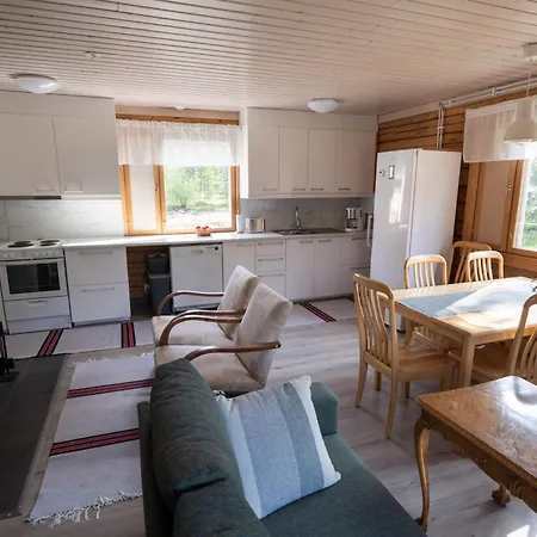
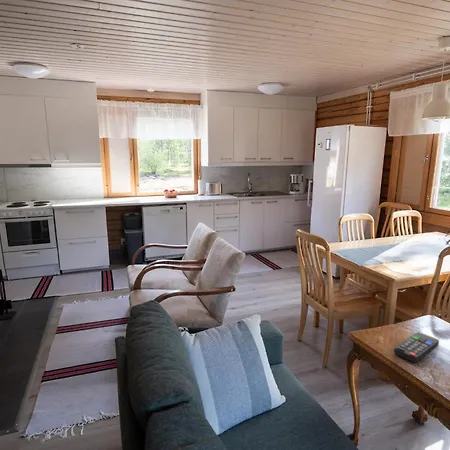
+ remote control [393,331,440,364]
